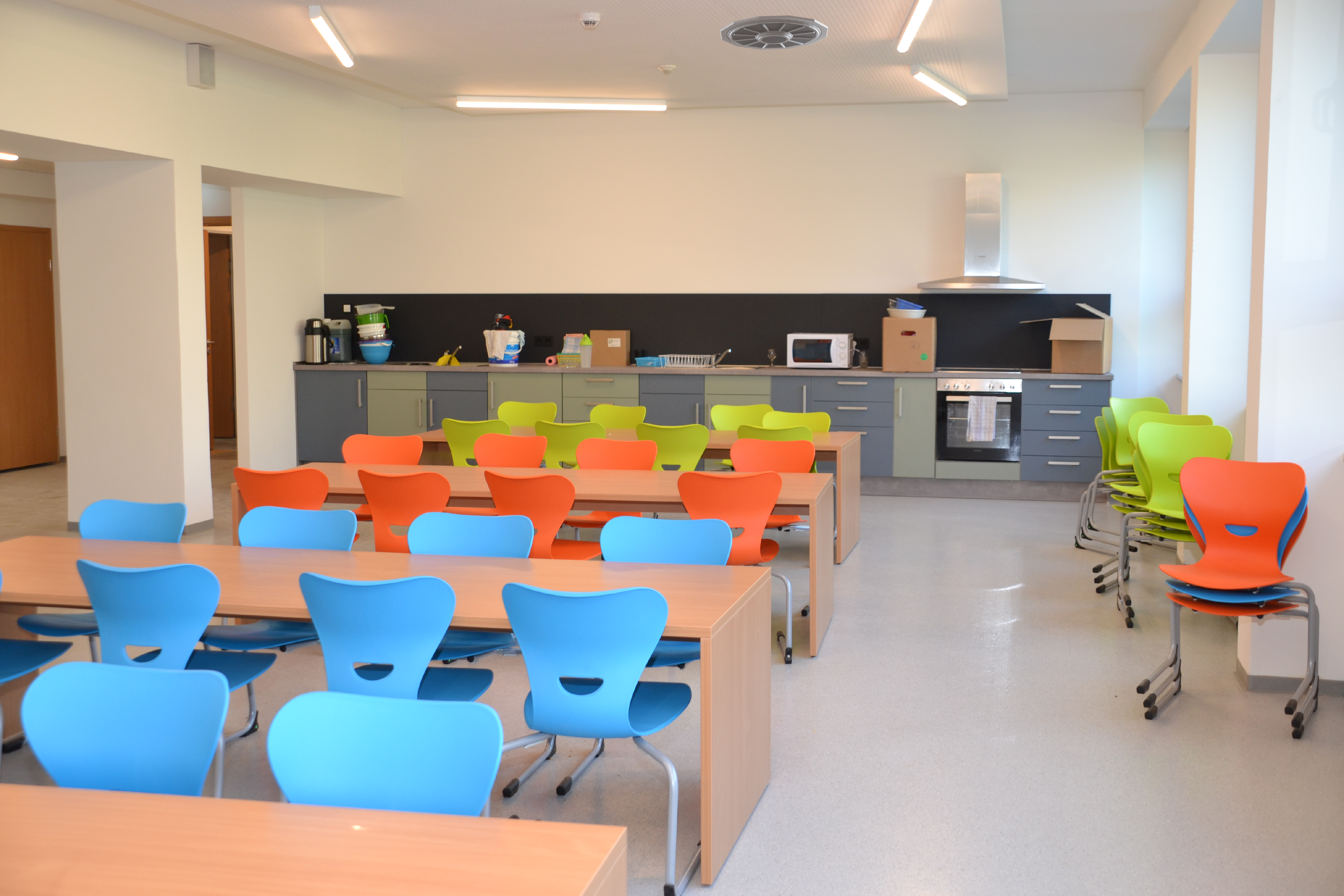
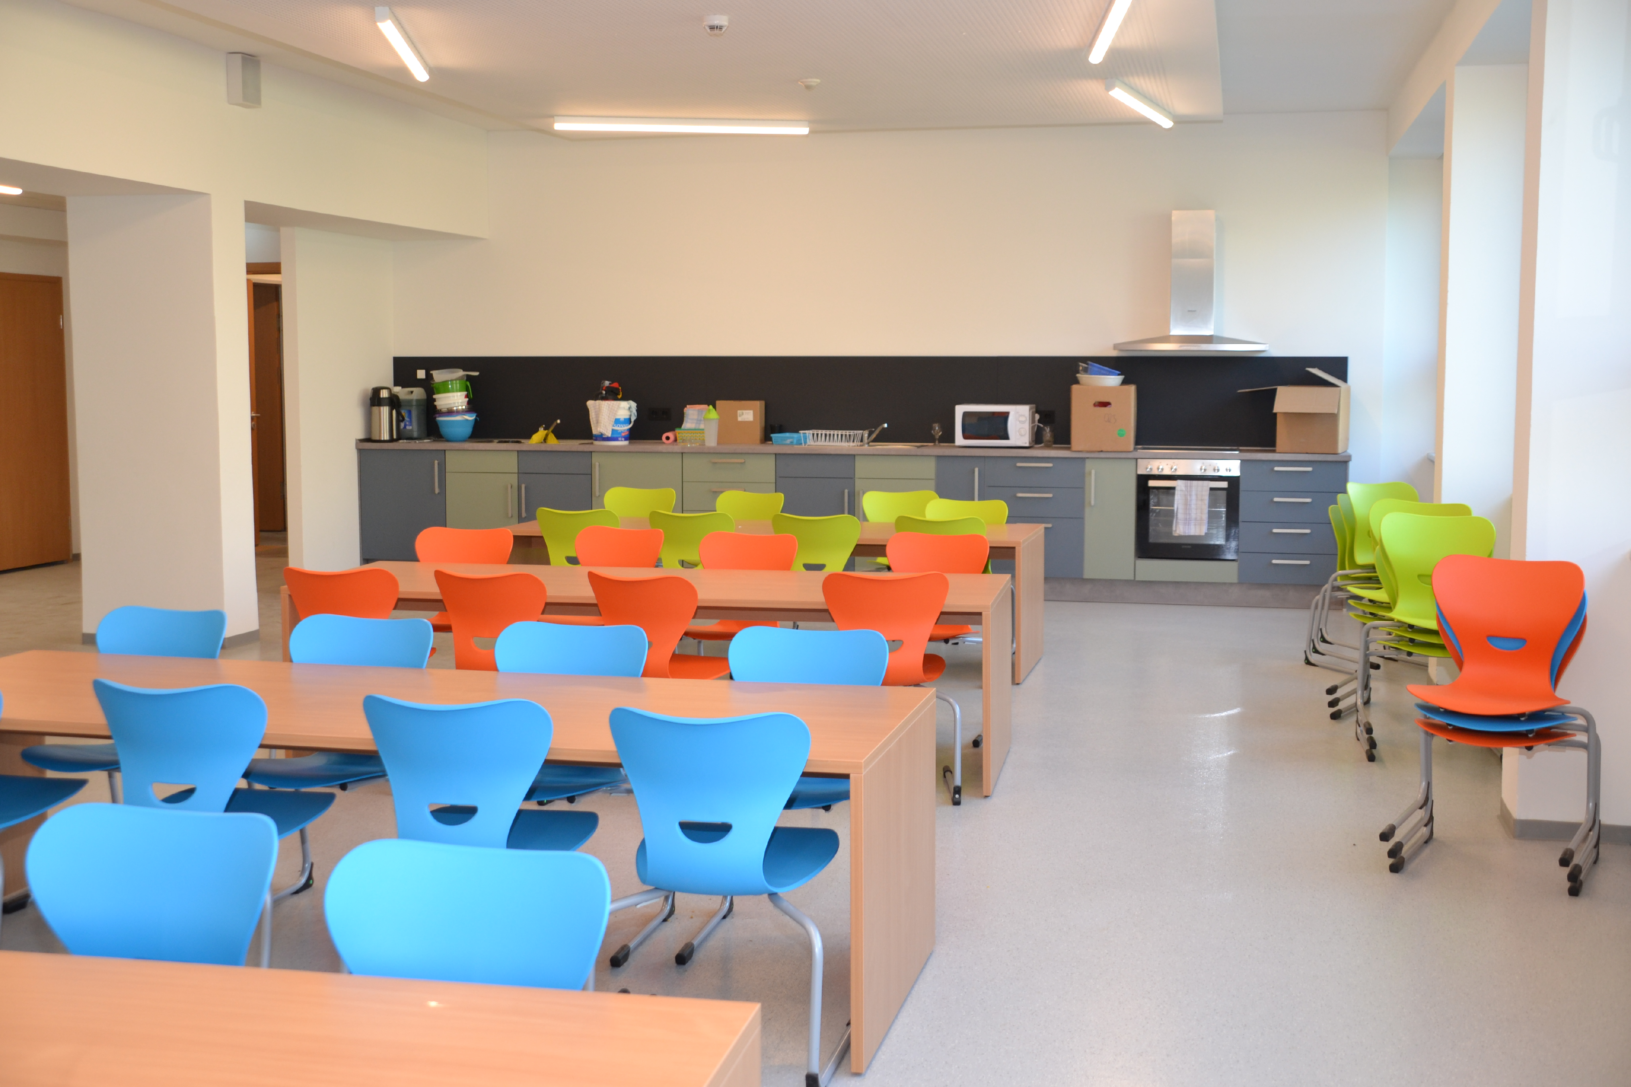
- ceiling vent [720,15,829,50]
